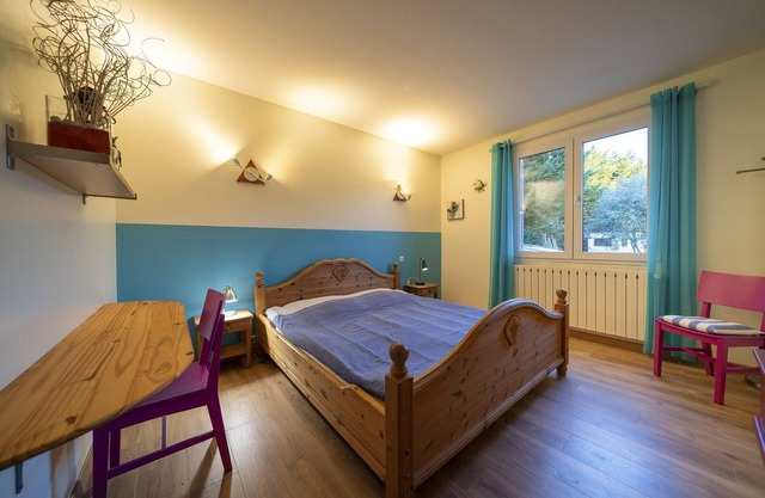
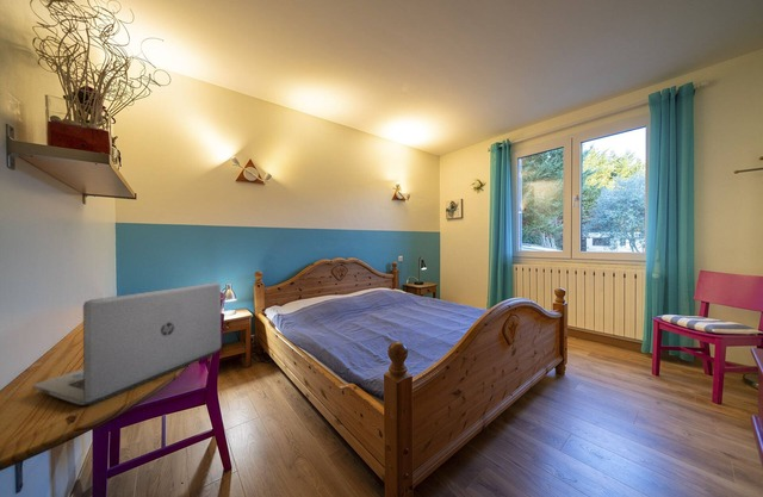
+ laptop [32,281,222,406]
